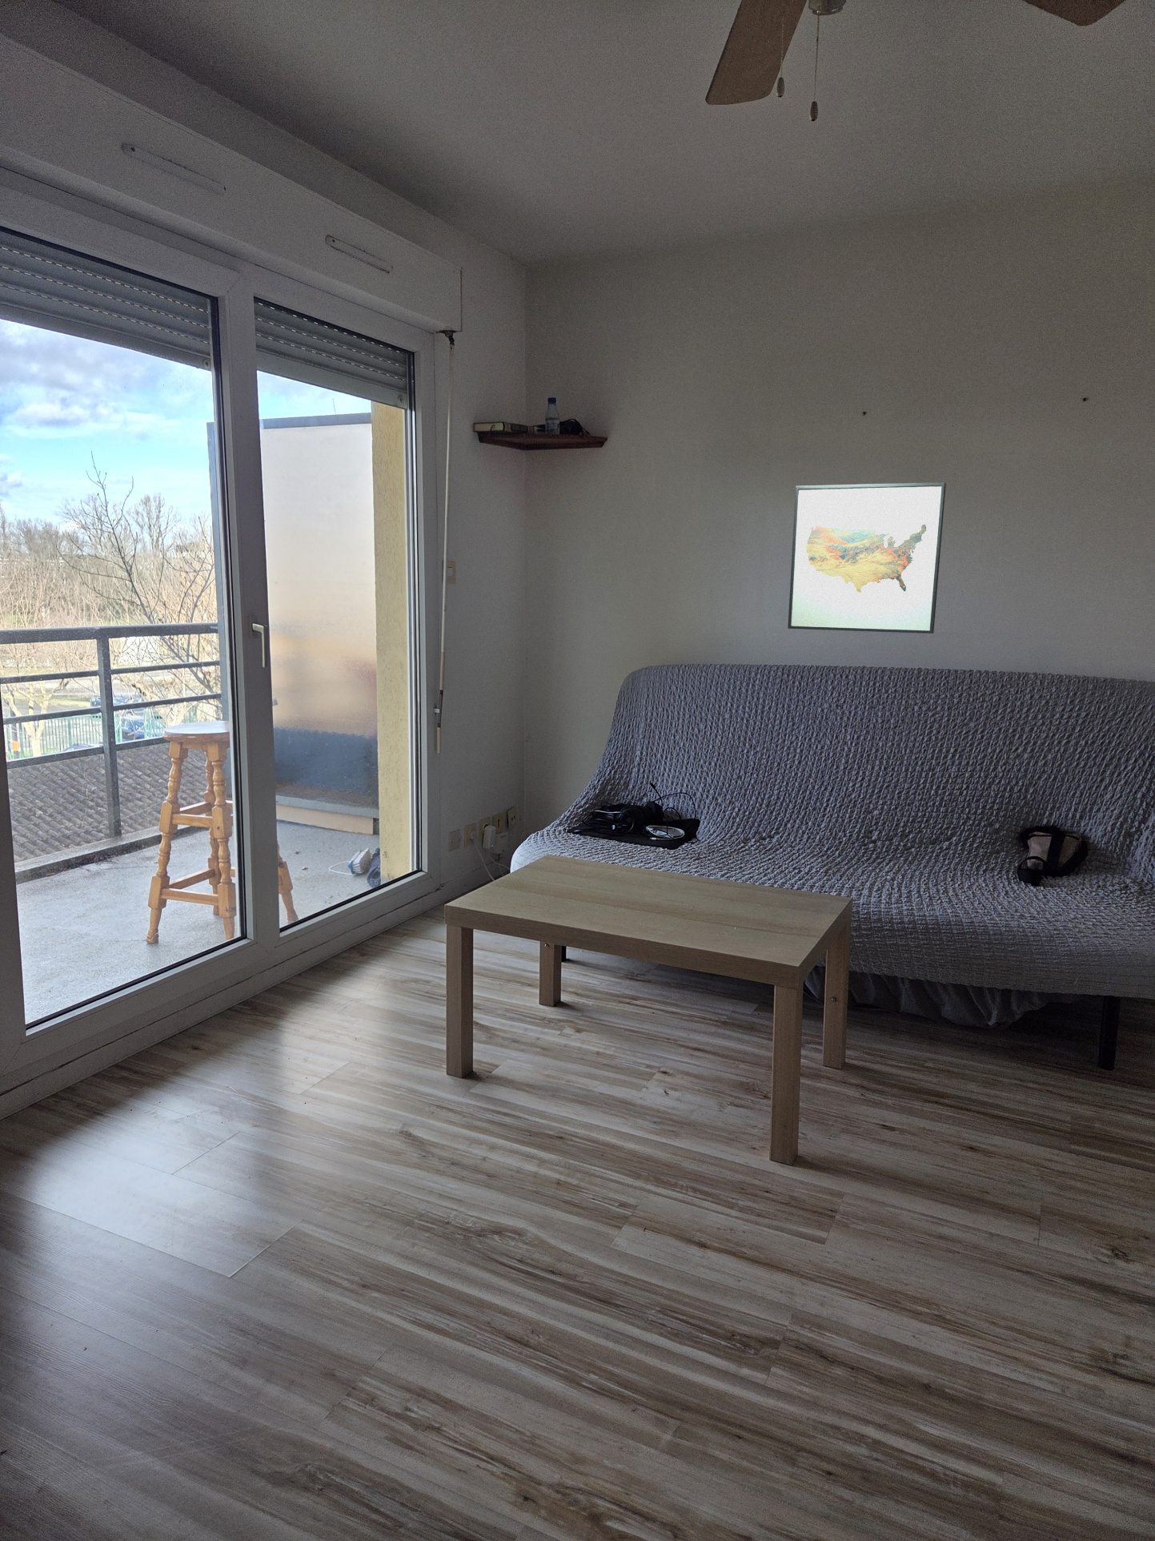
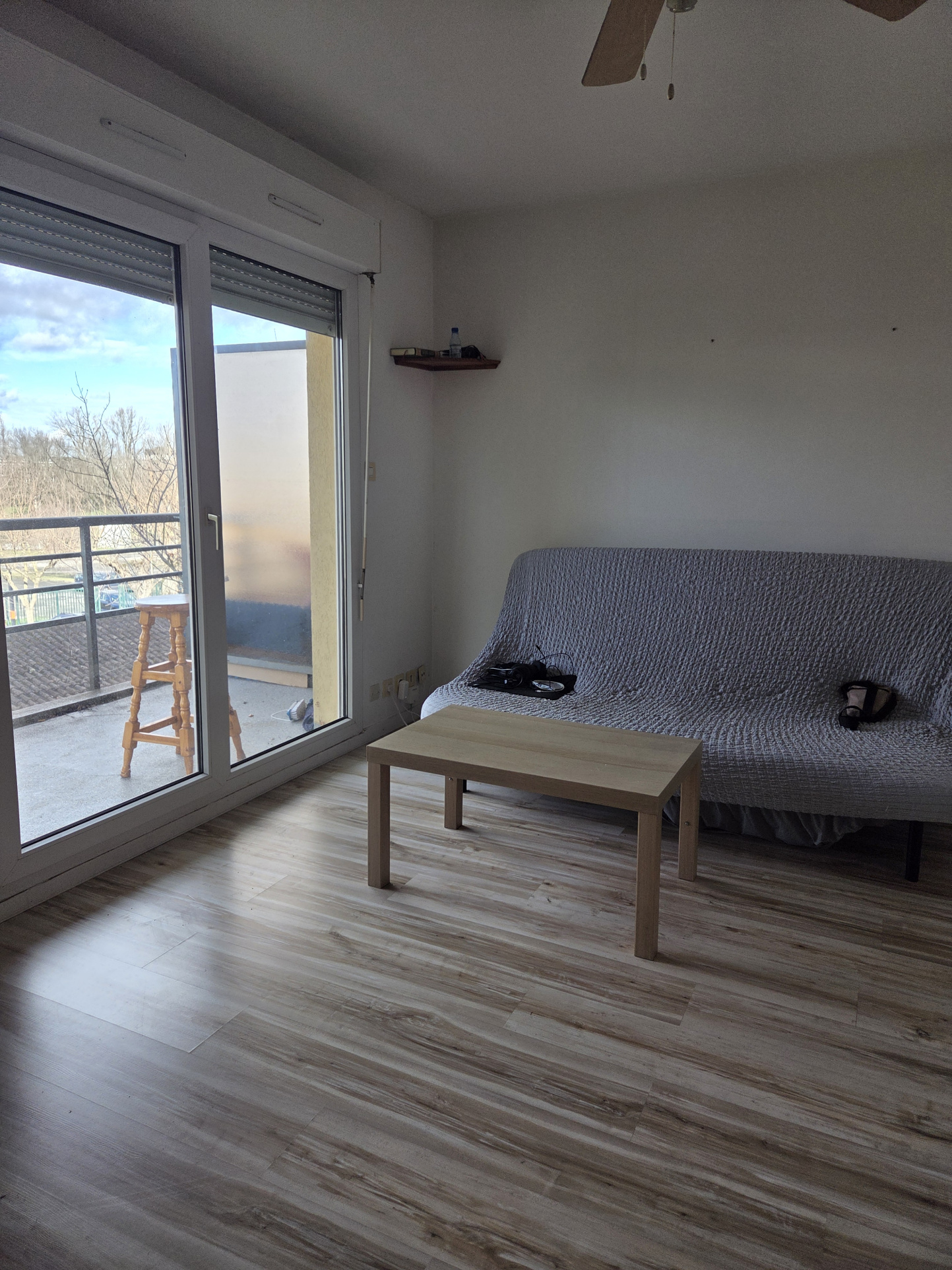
- wall art [787,482,946,635]
